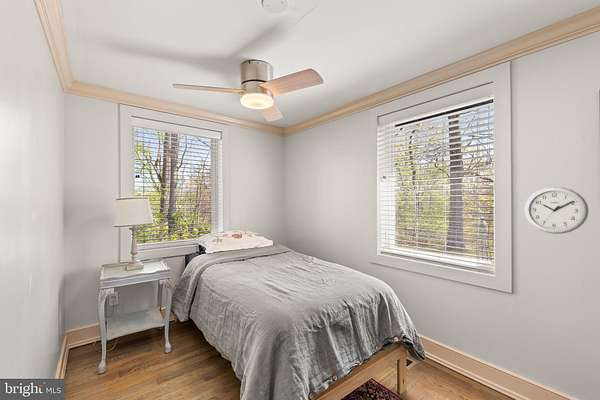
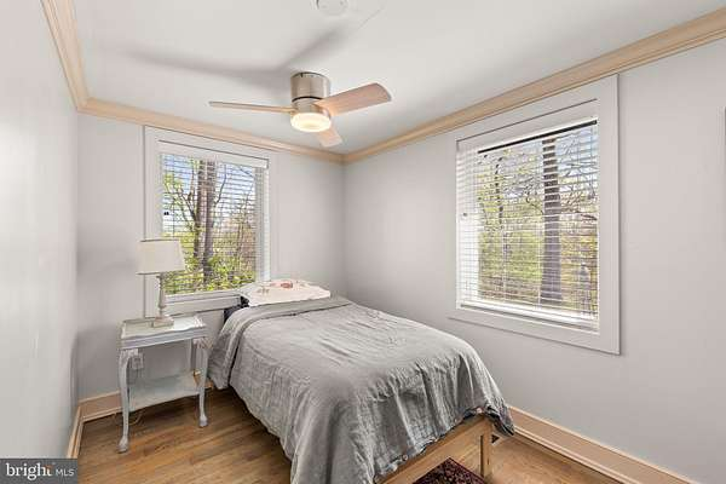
- wall clock [524,186,589,235]
